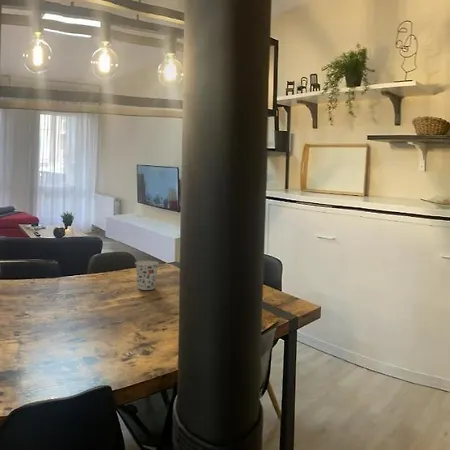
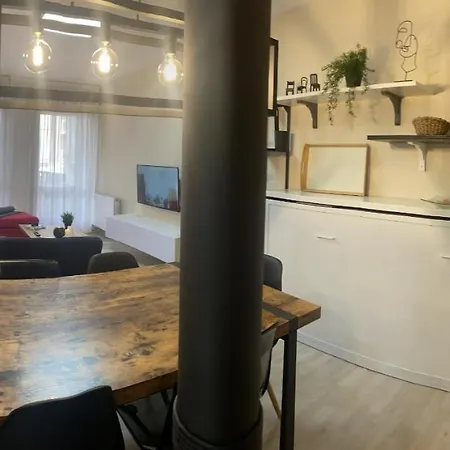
- cup [134,260,159,291]
